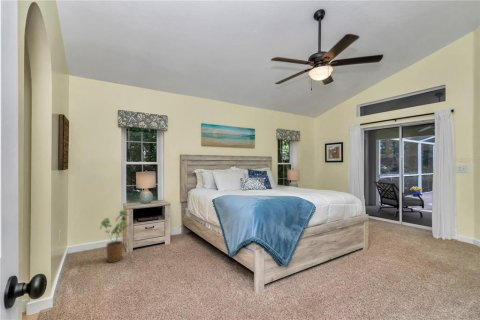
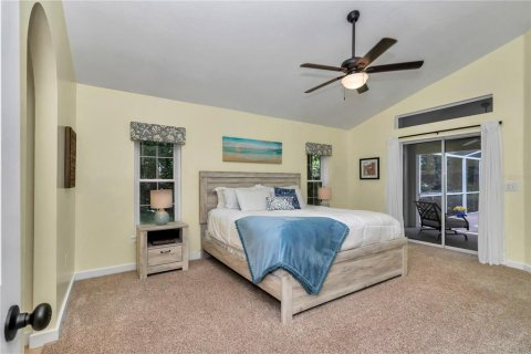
- house plant [99,210,131,263]
